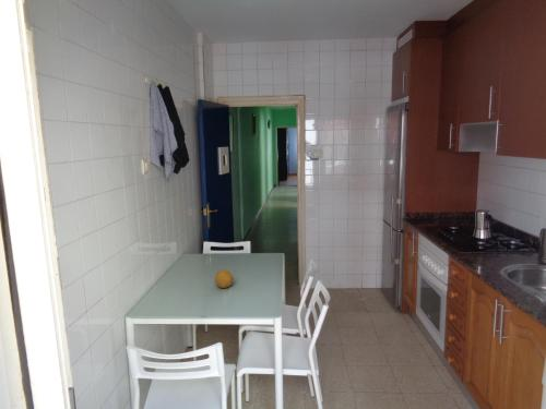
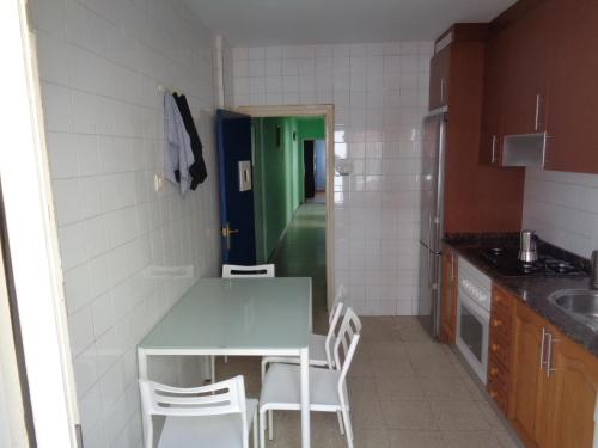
- fruit [214,268,234,289]
